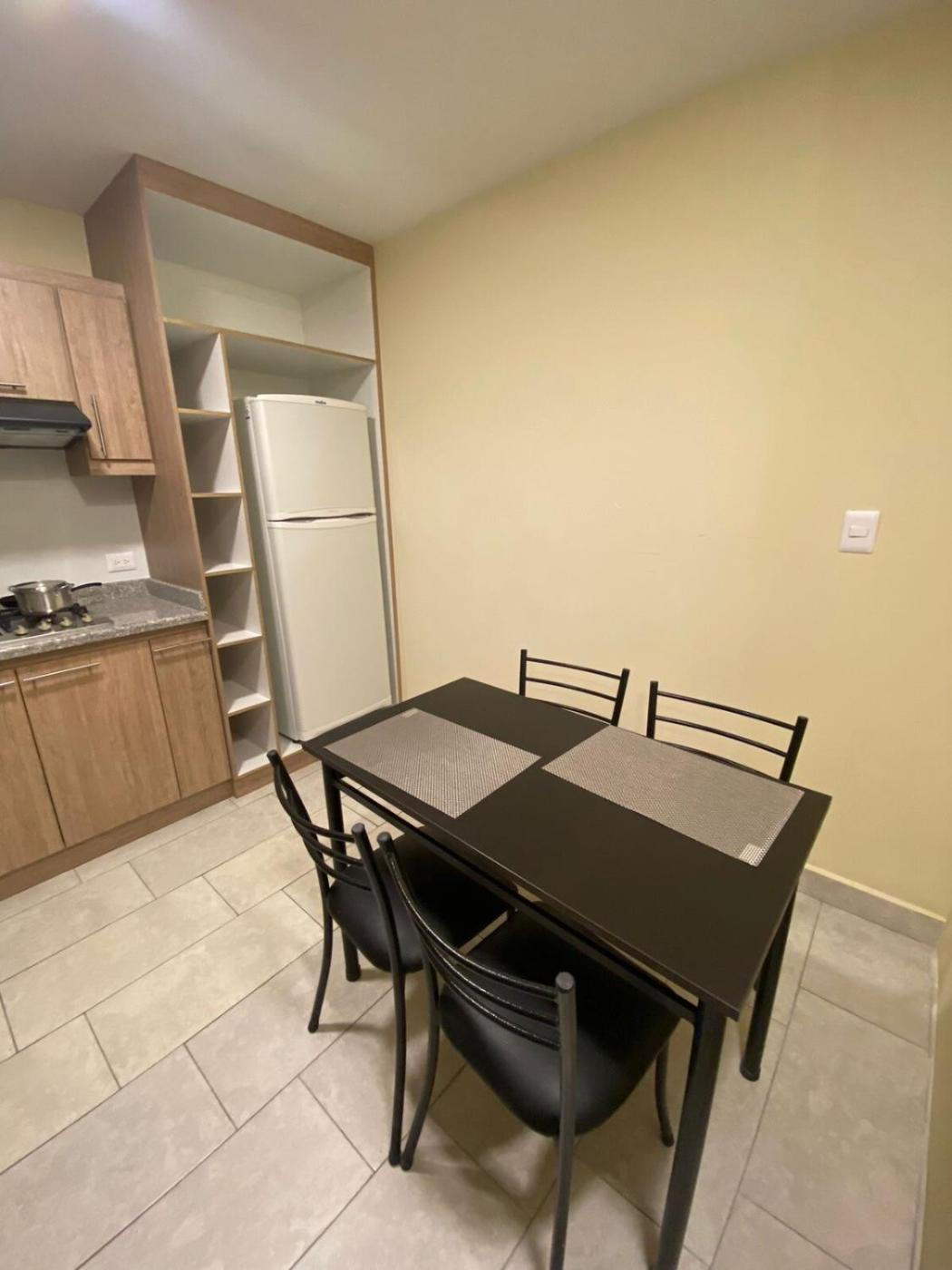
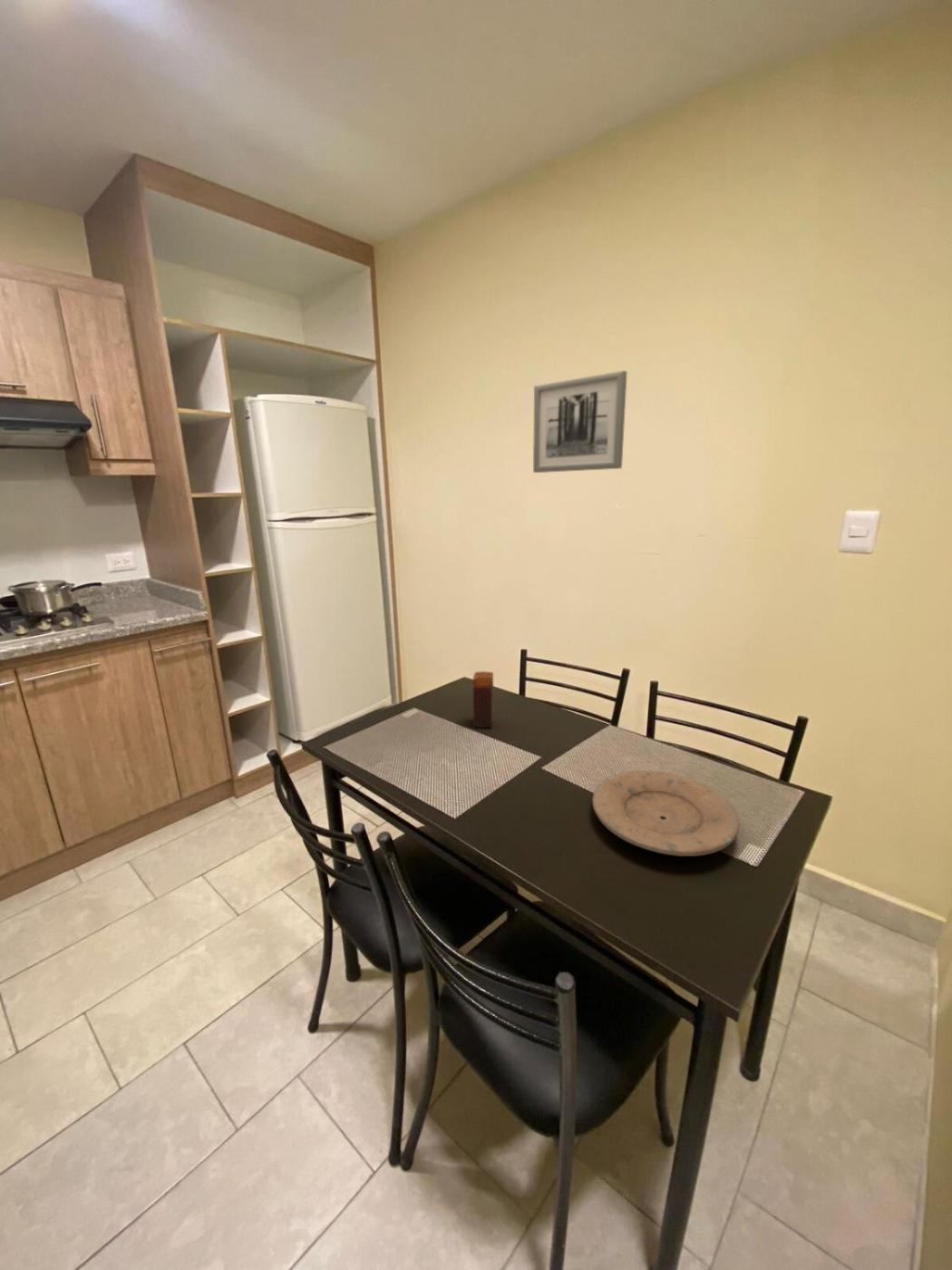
+ wall art [532,370,627,474]
+ plate [591,769,740,857]
+ candle [472,670,494,728]
